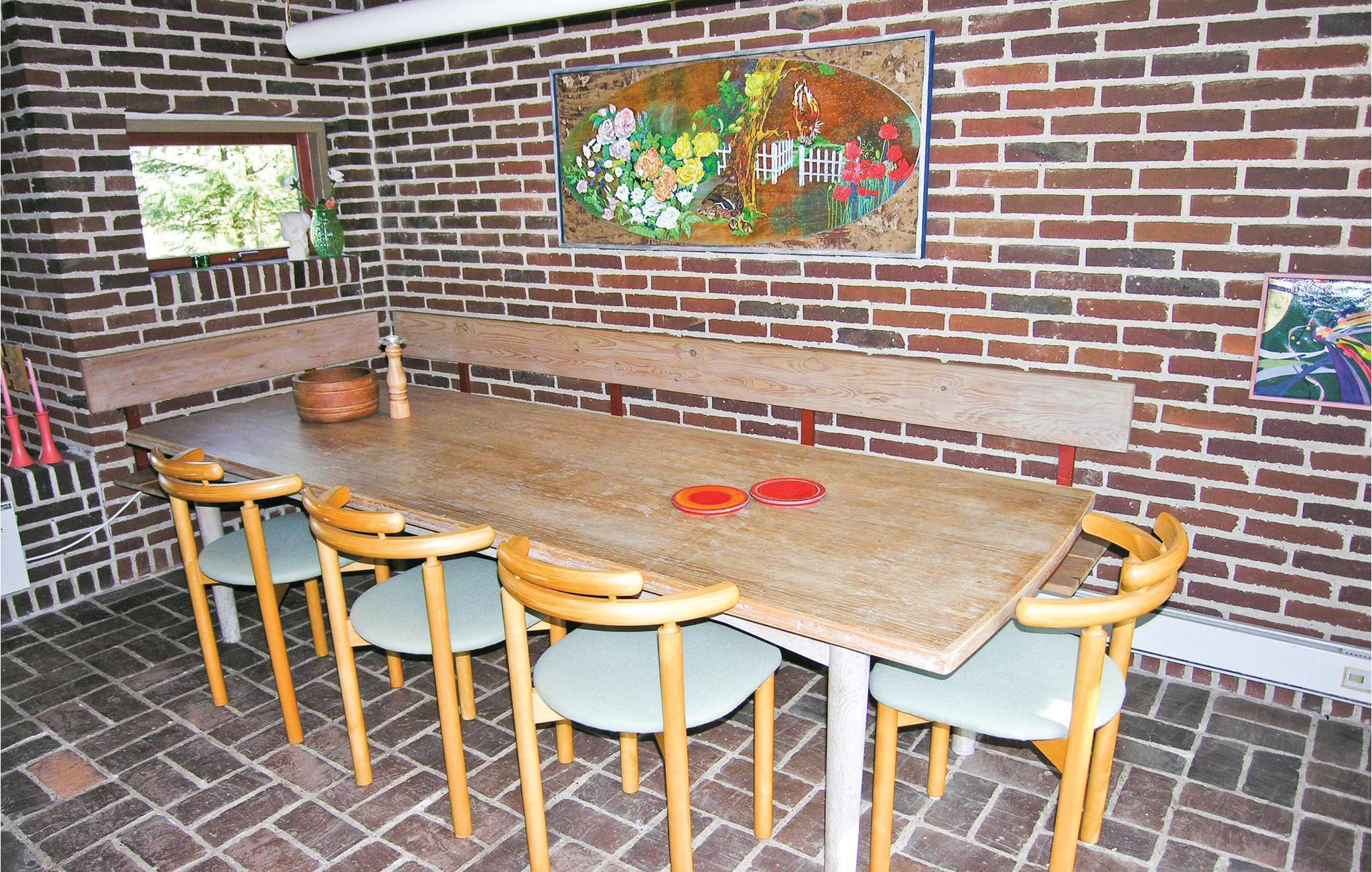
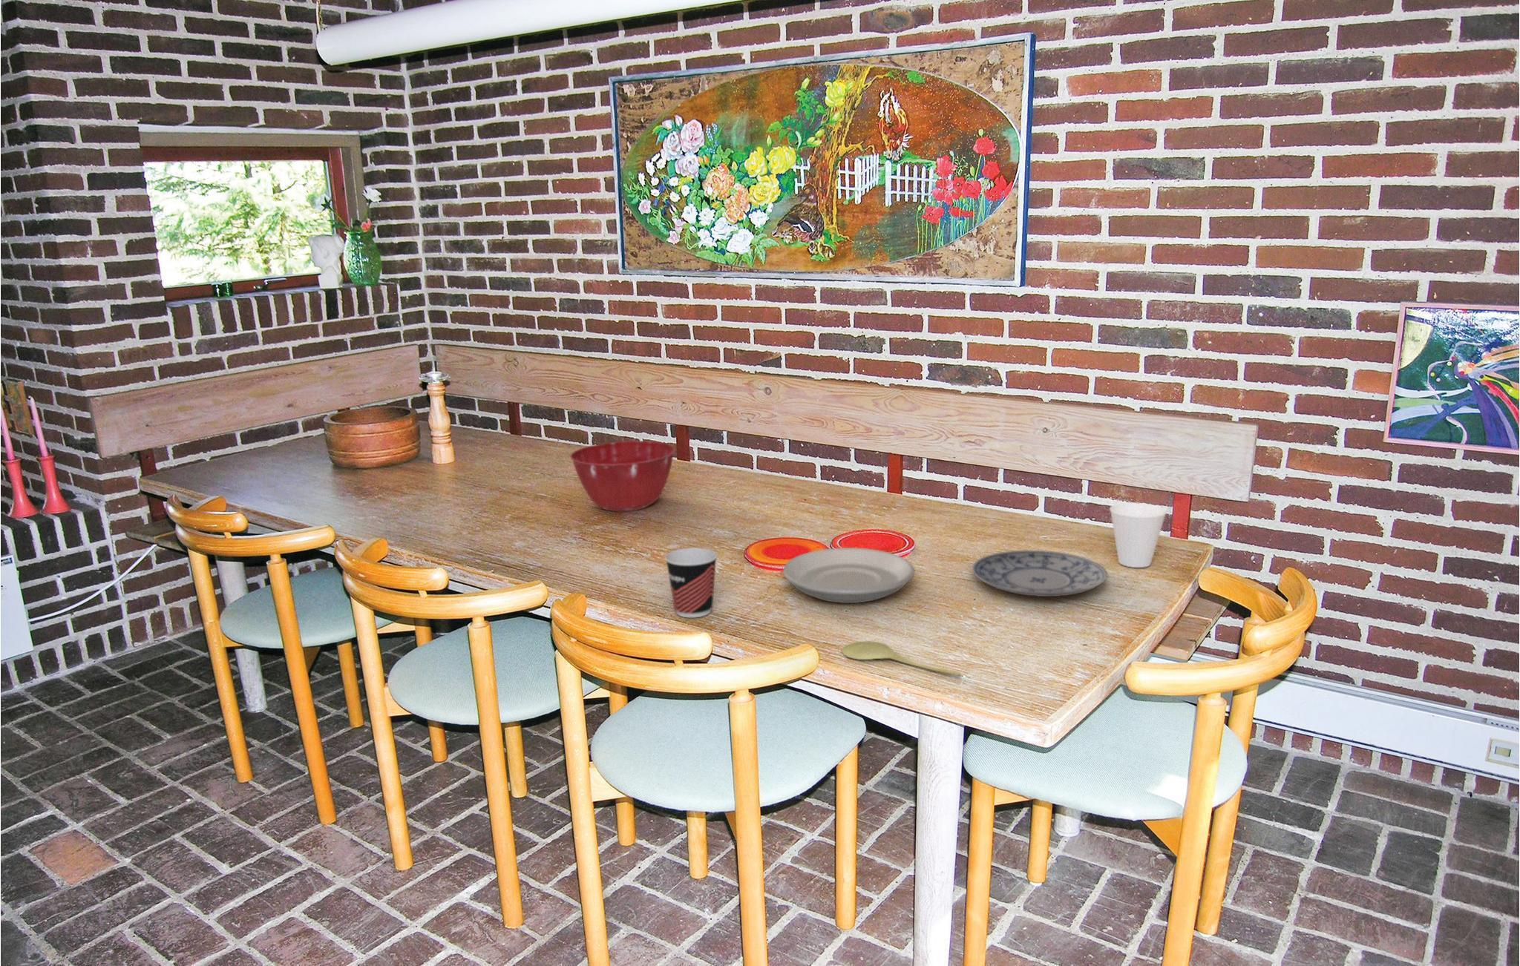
+ mixing bowl [569,440,676,512]
+ plate [782,547,915,604]
+ spoon [841,641,962,676]
+ cup [665,547,718,618]
+ plate [970,549,1108,597]
+ cup [1109,502,1168,568]
